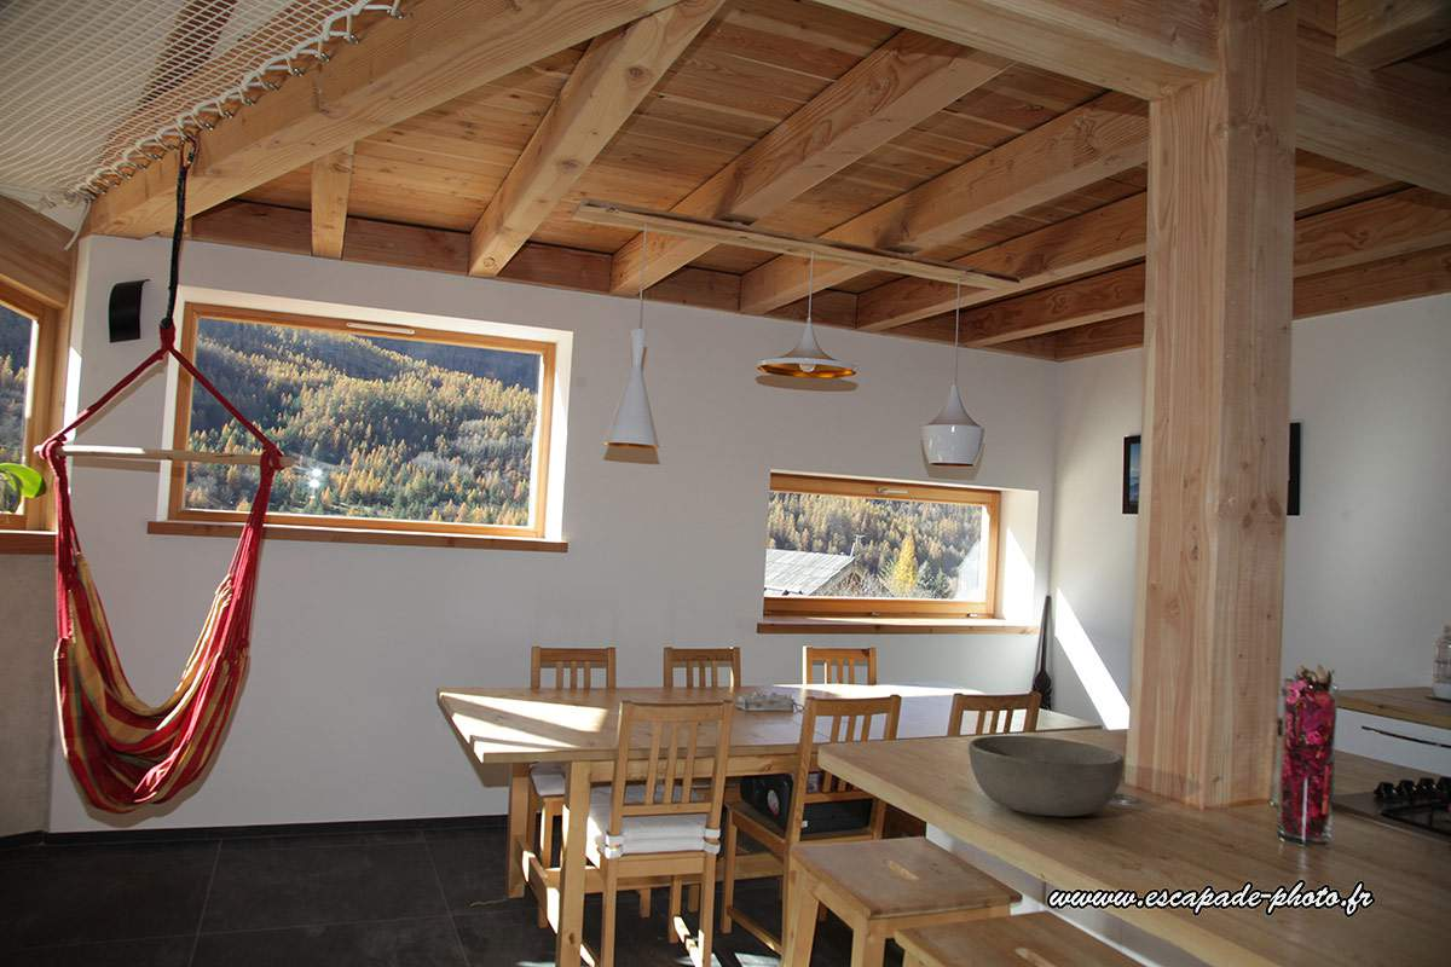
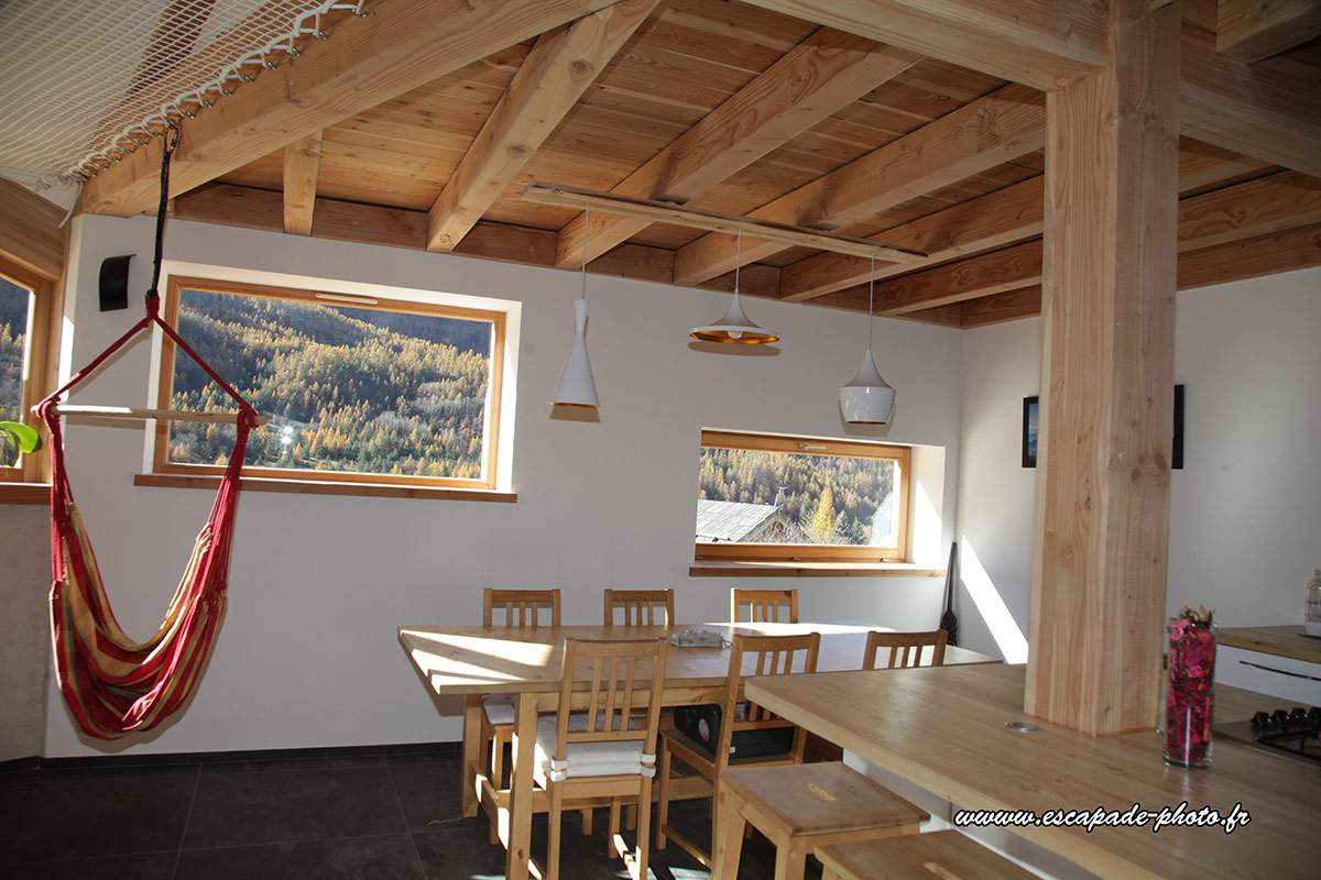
- bowl [967,734,1125,818]
